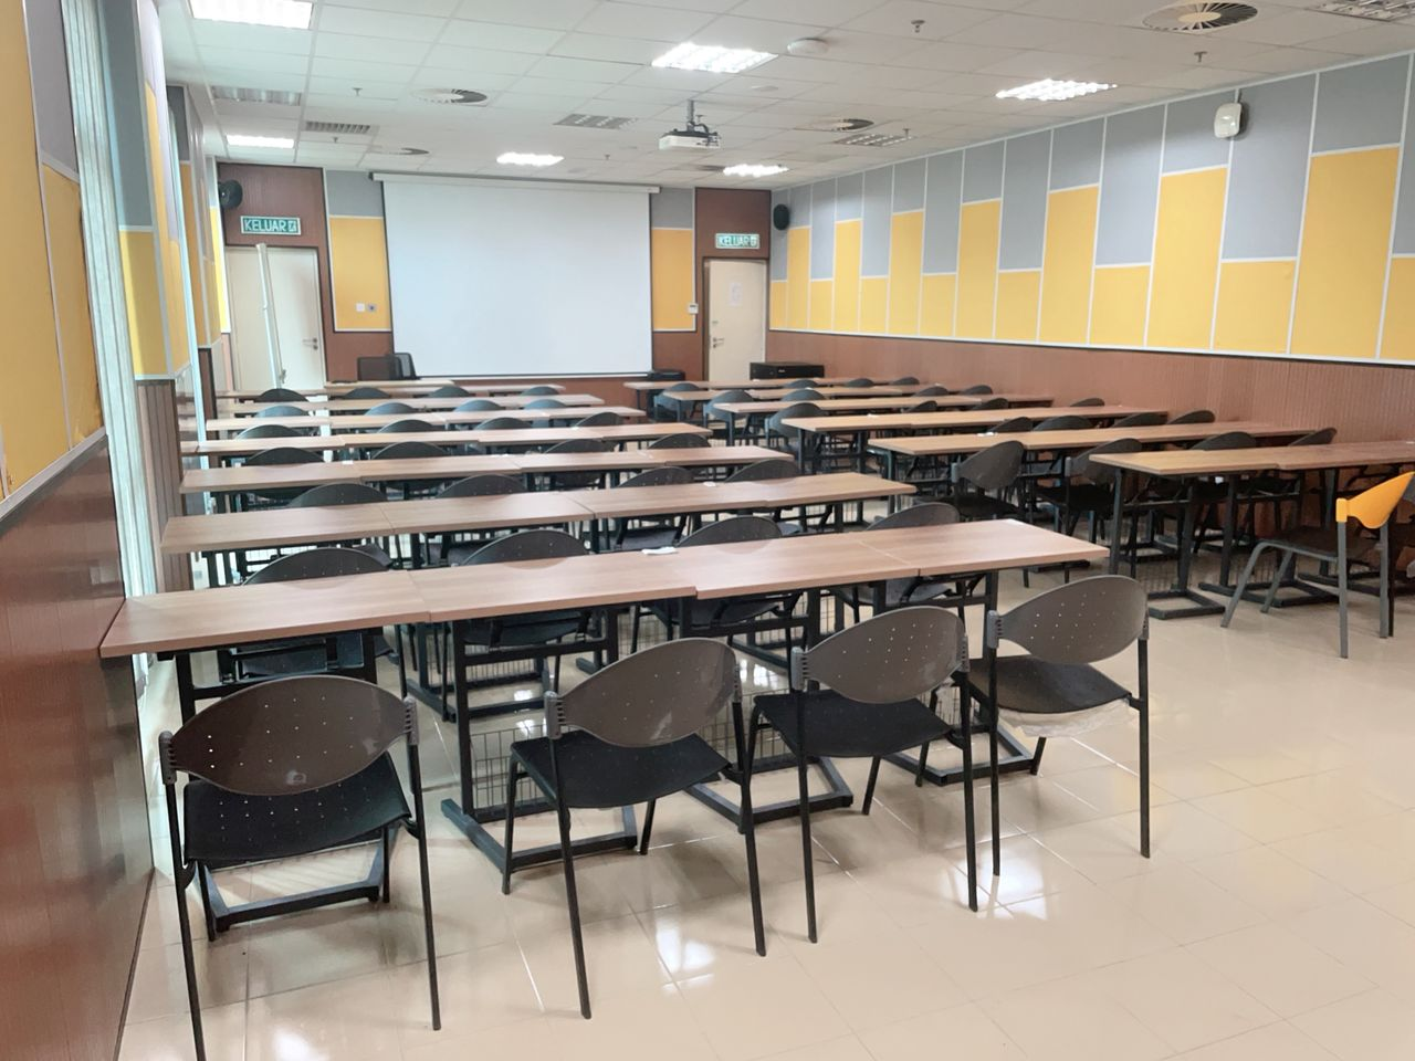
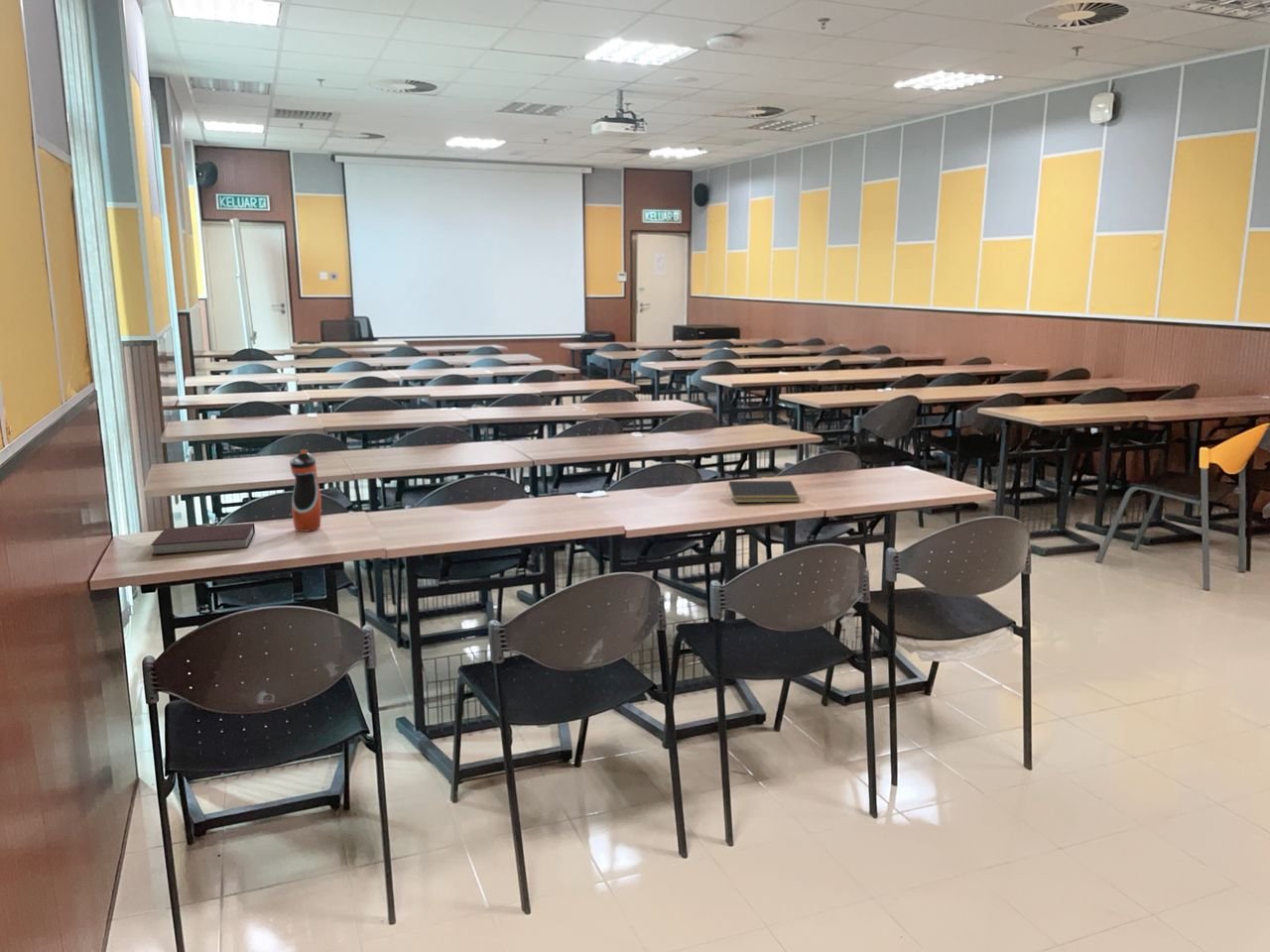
+ water bottle [289,449,322,533]
+ notepad [726,480,801,504]
+ notebook [150,523,256,556]
